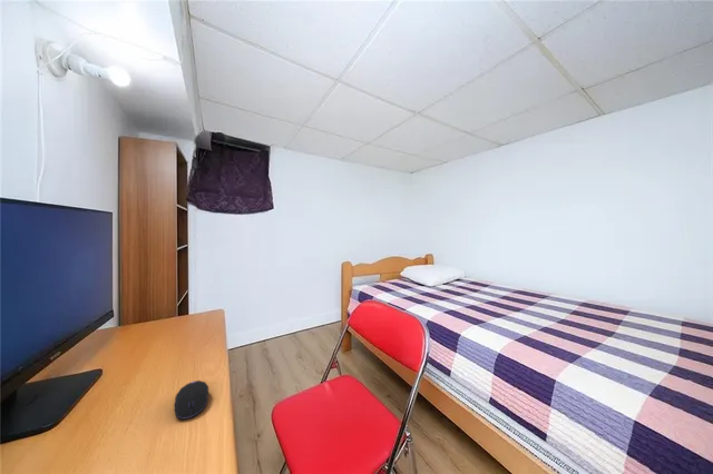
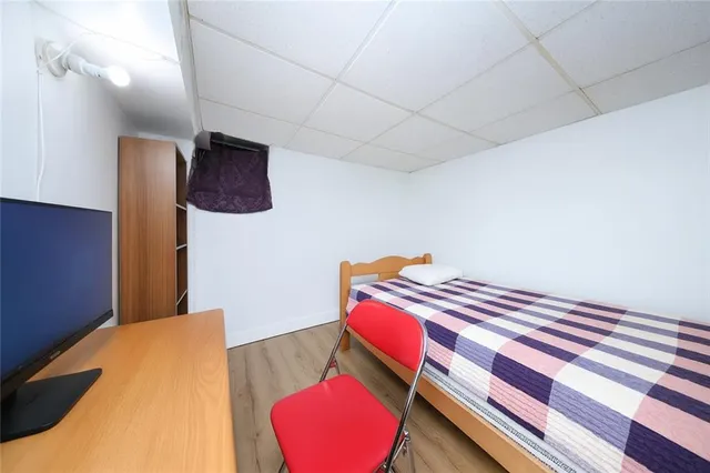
- computer mouse [174,379,209,421]
